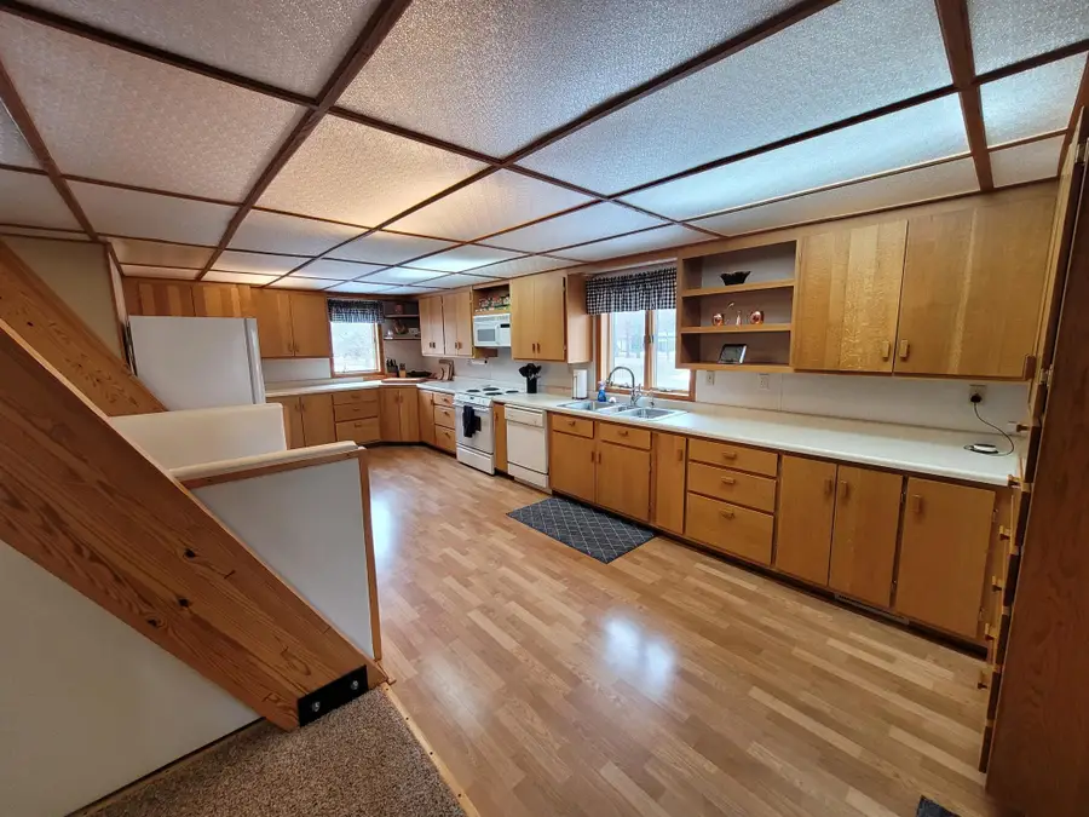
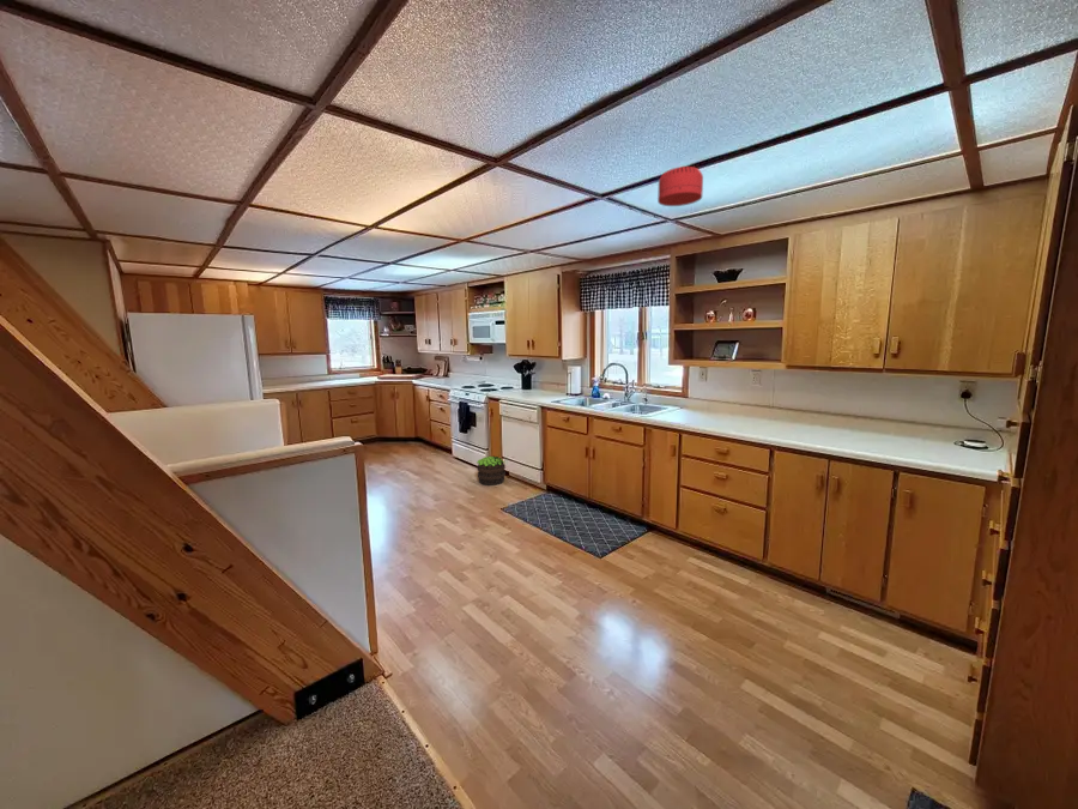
+ smoke detector [656,165,704,207]
+ potted plant [476,455,507,487]
